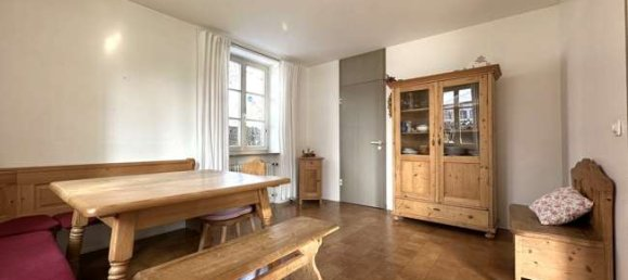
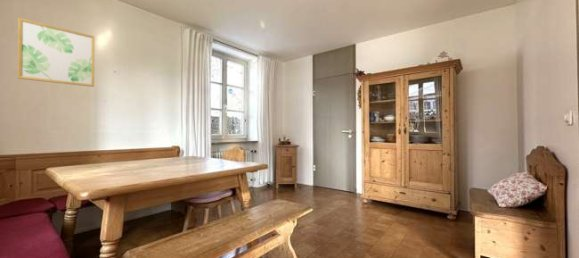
+ wall art [17,17,95,88]
